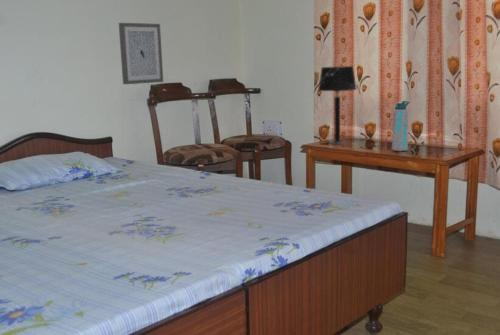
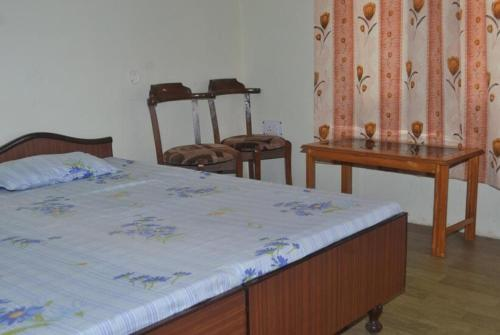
- water bottle [391,100,411,152]
- wall art [118,22,164,85]
- table lamp [317,65,358,146]
